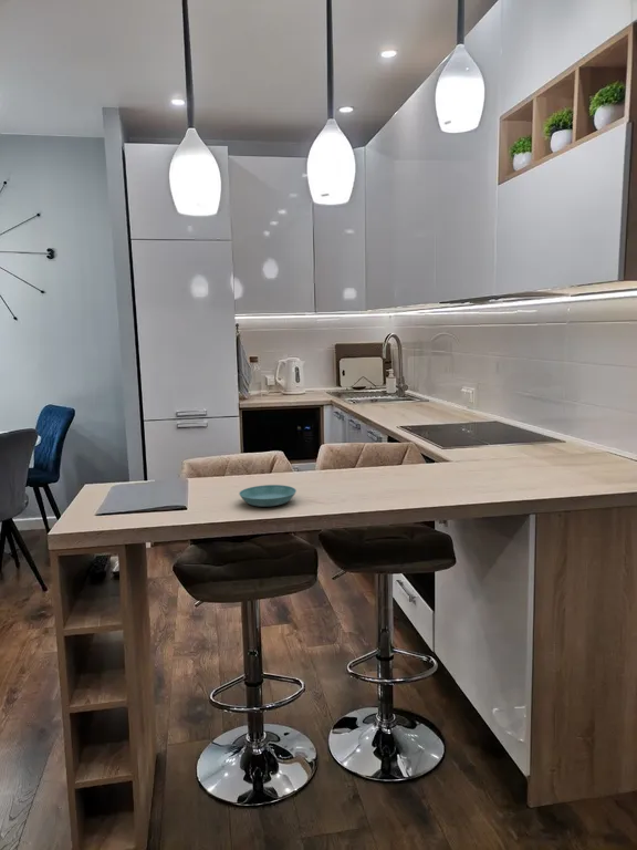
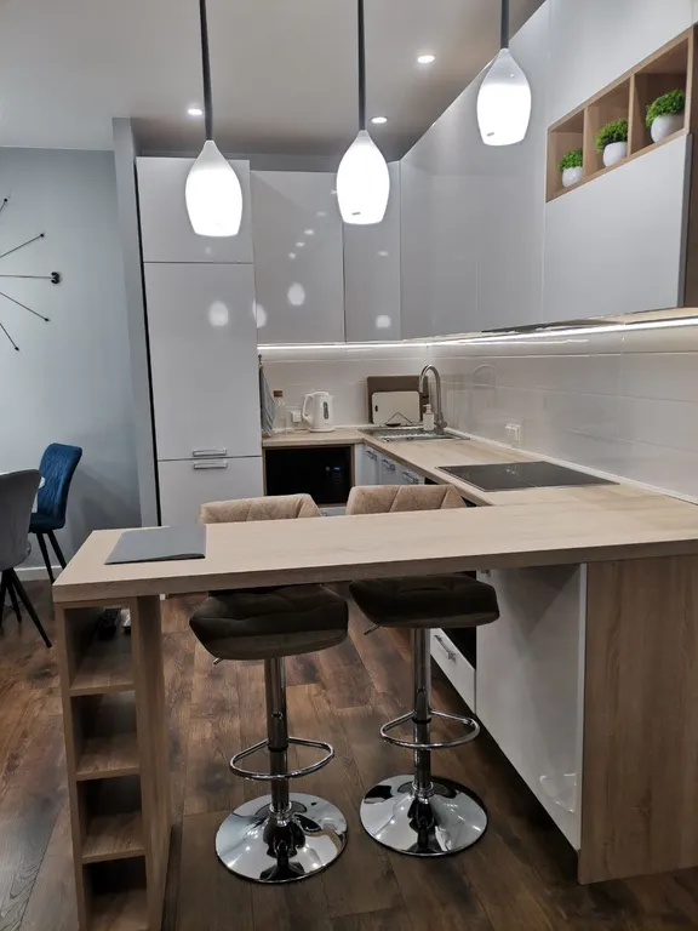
- saucer [238,484,297,508]
